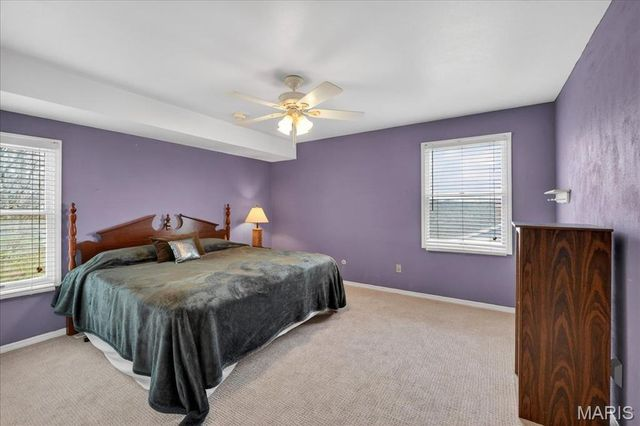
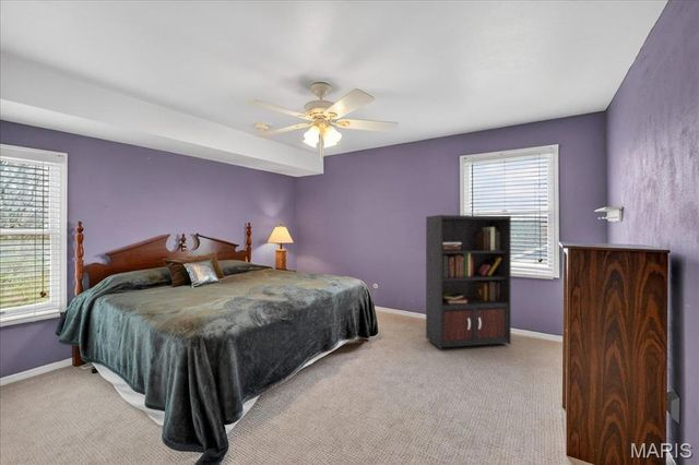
+ bookcase [425,214,512,350]
